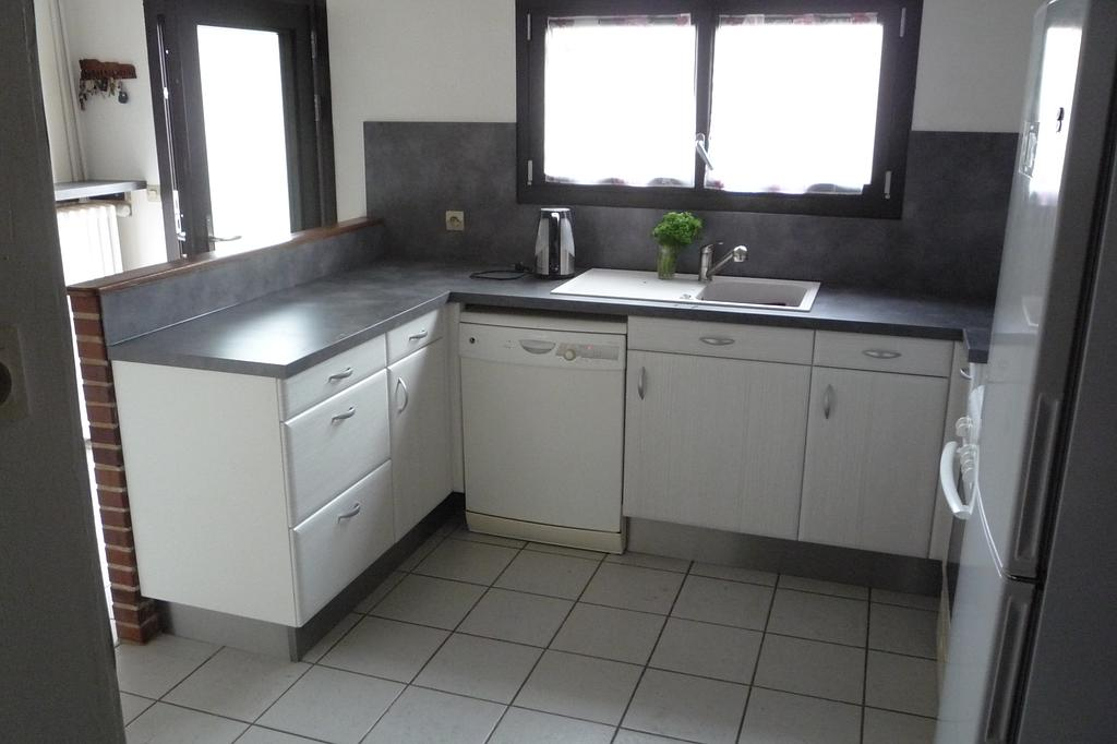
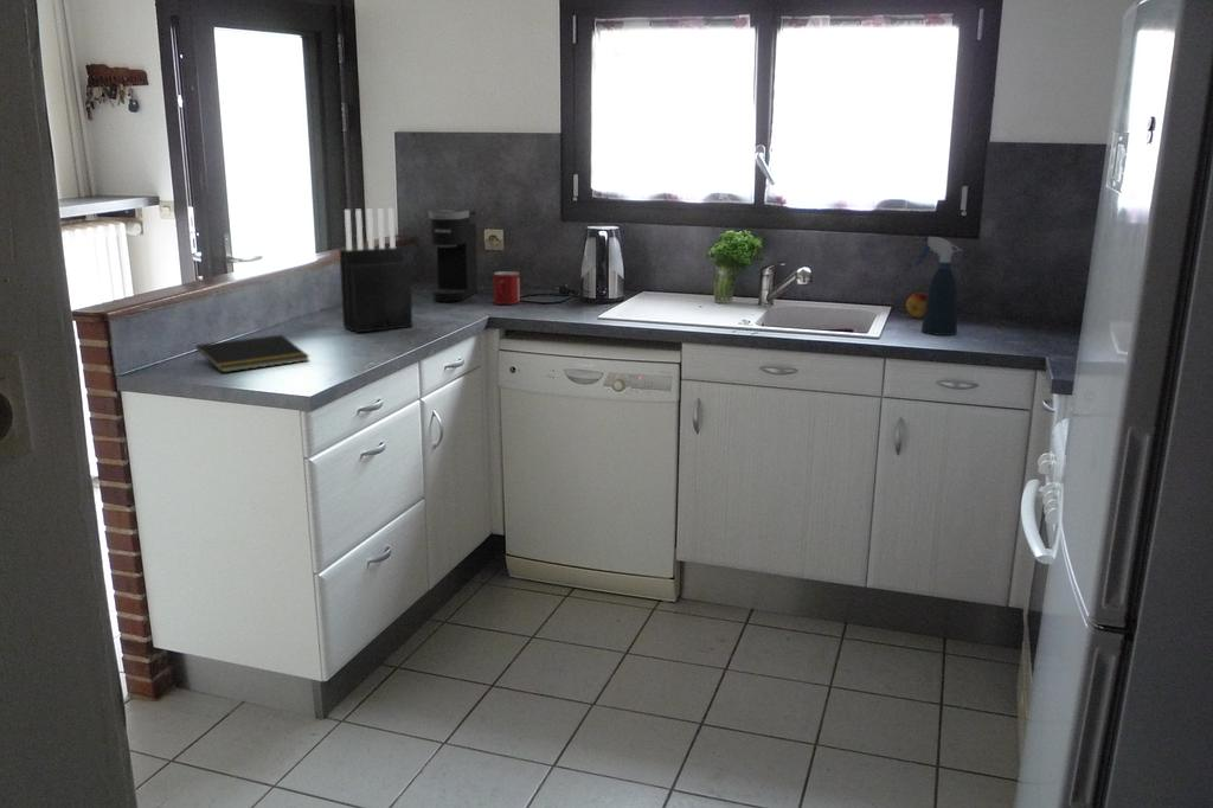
+ mug [493,270,521,306]
+ coffee maker [428,209,479,302]
+ spray bottle [916,236,962,336]
+ fruit [905,291,928,319]
+ knife block [339,207,413,334]
+ notepad [194,334,310,373]
